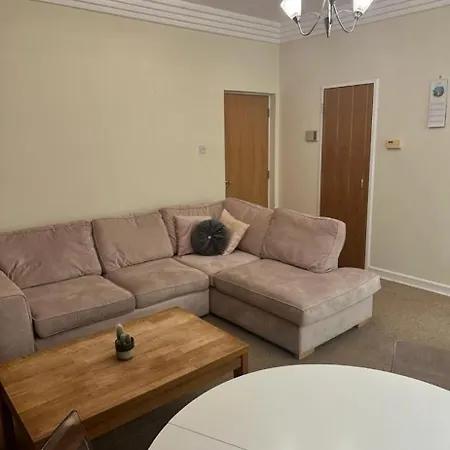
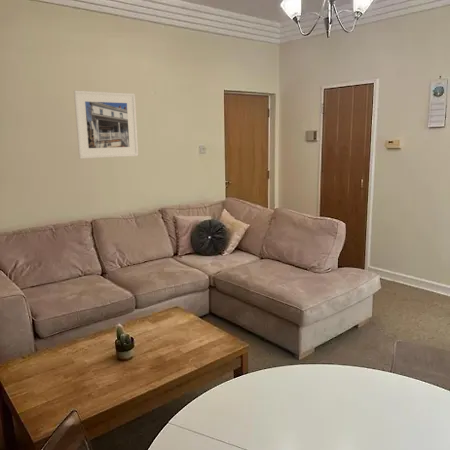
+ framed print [73,89,139,160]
